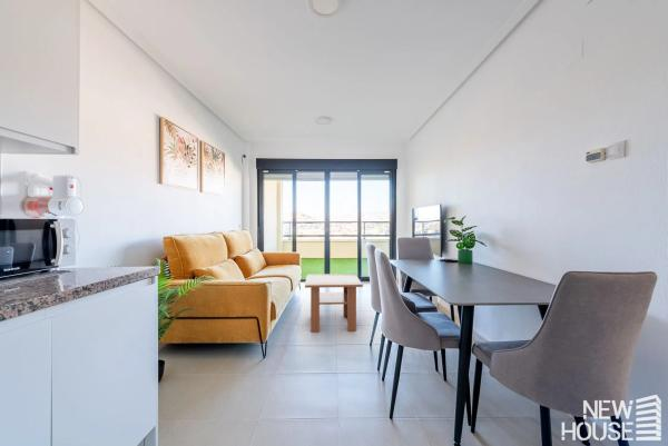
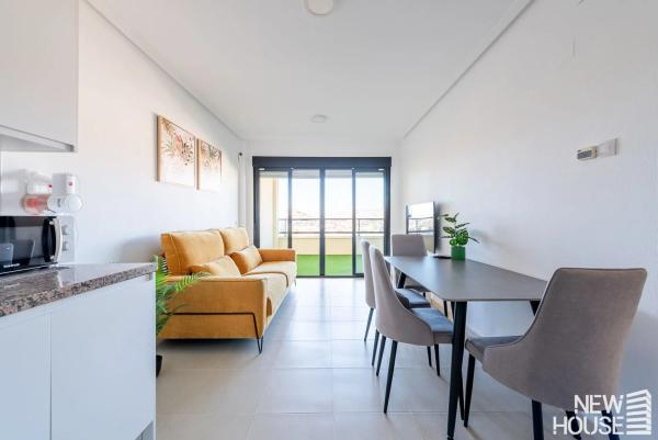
- coffee table [304,272,364,333]
